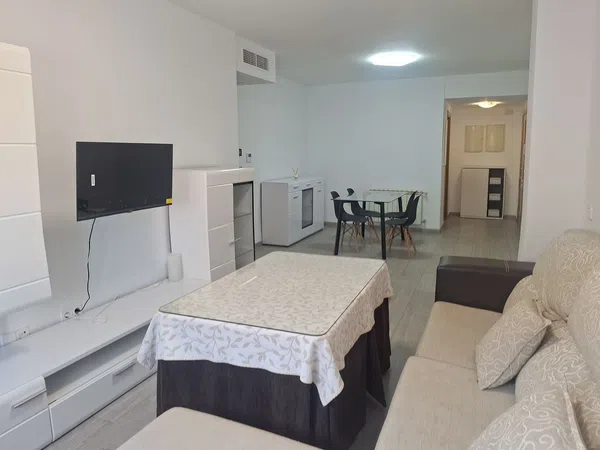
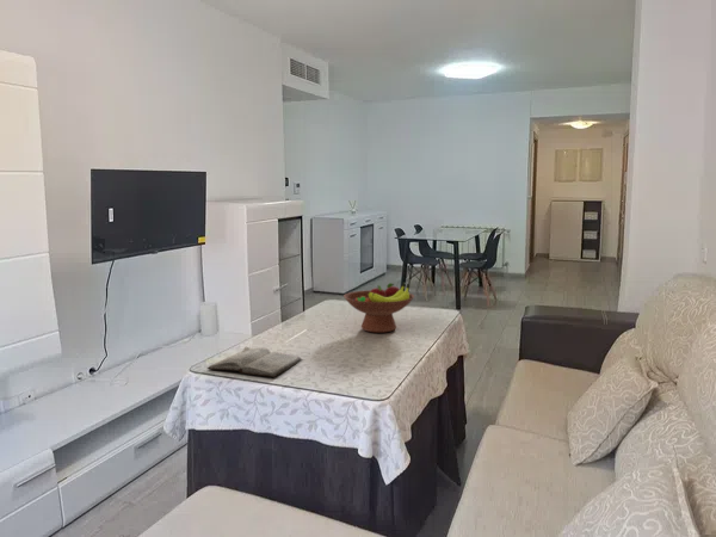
+ diary [205,346,303,378]
+ fruit bowl [342,282,415,333]
